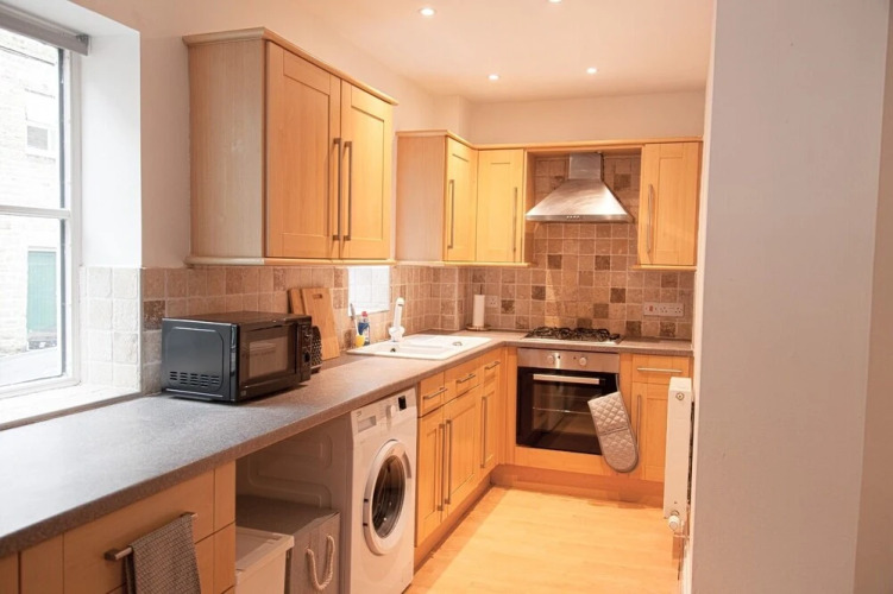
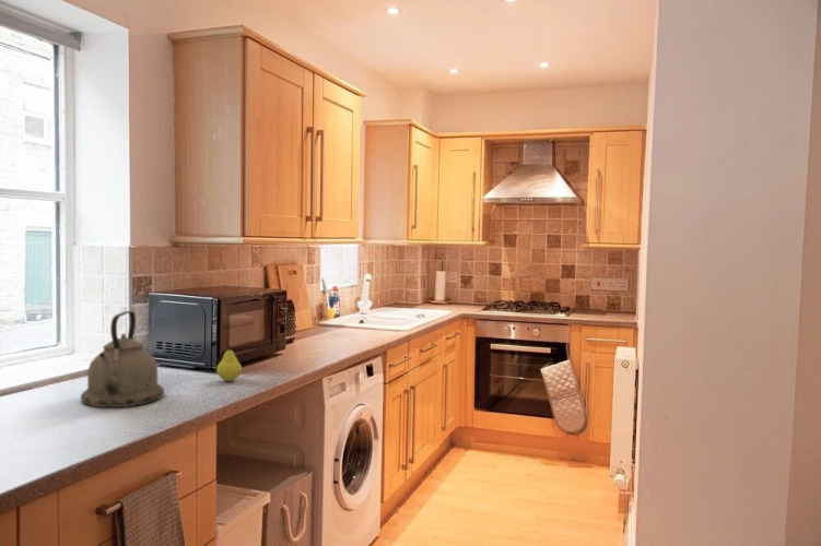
+ fruit [215,344,243,382]
+ kettle [80,310,165,408]
